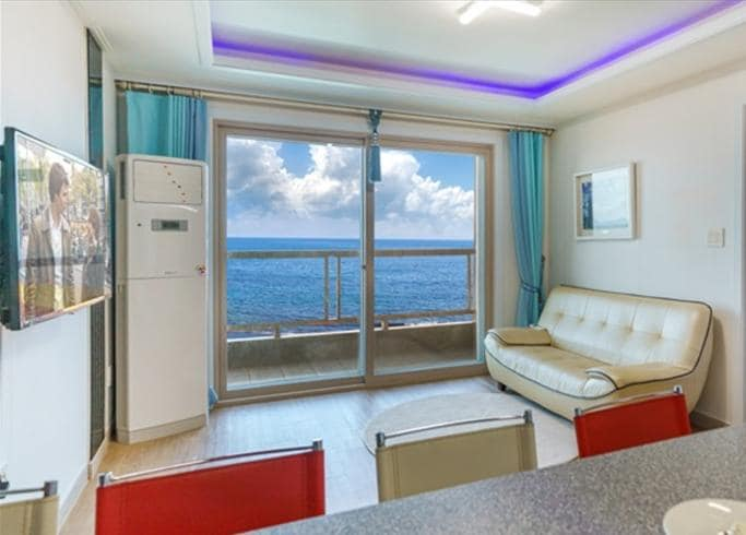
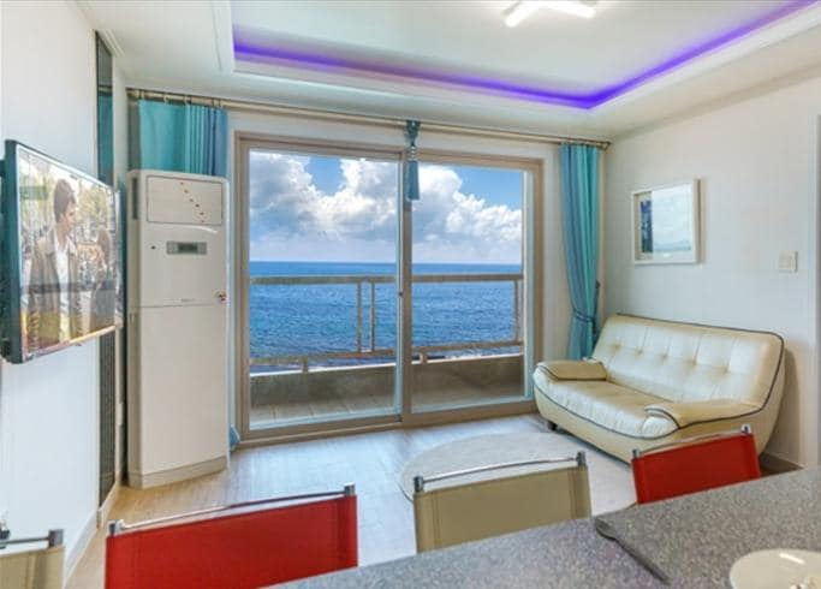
+ spoon [594,518,671,582]
